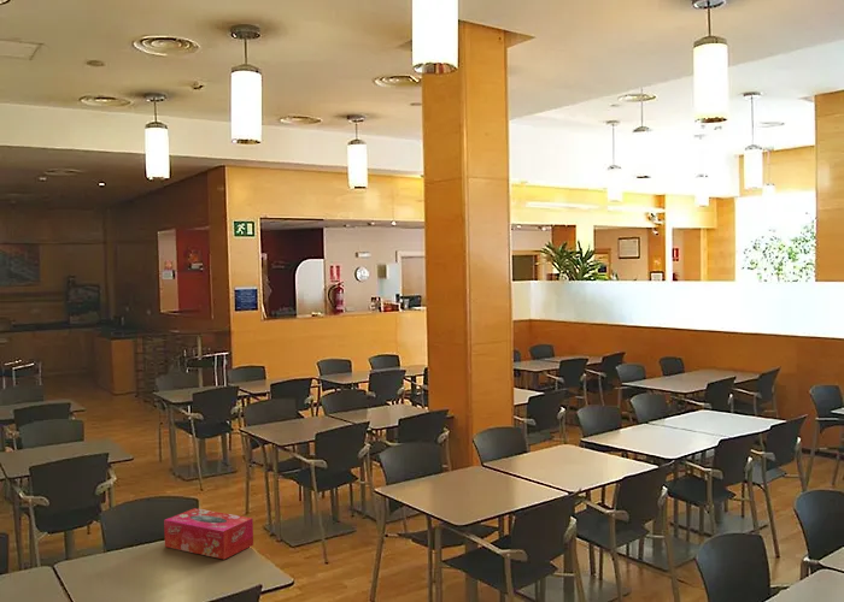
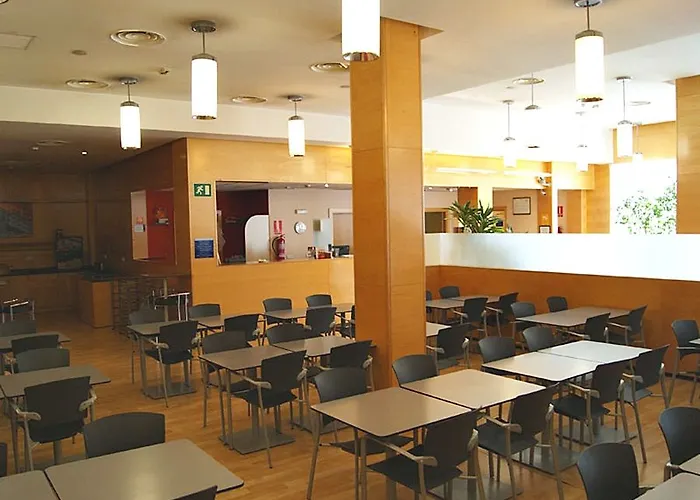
- tissue box [163,507,254,560]
